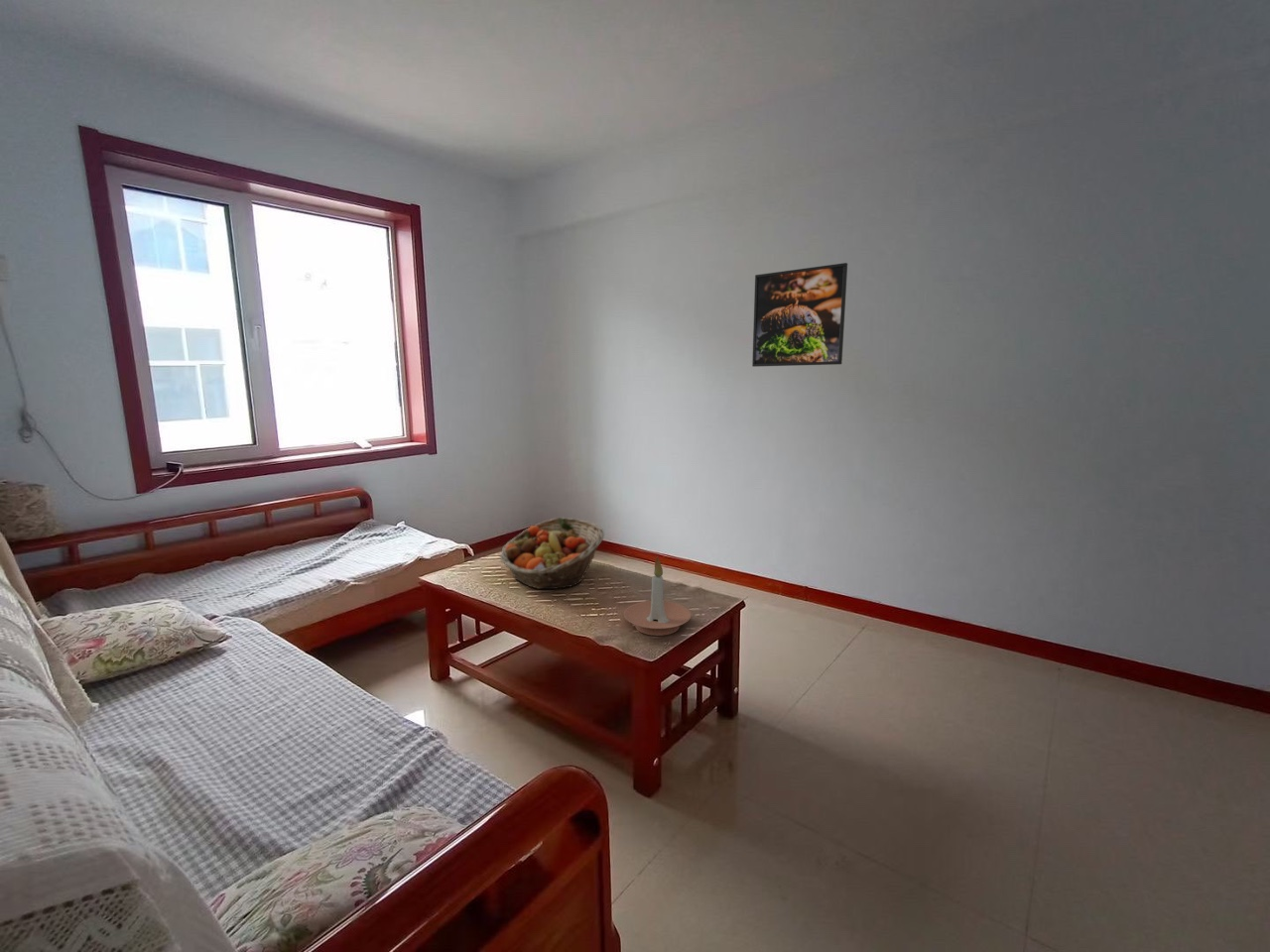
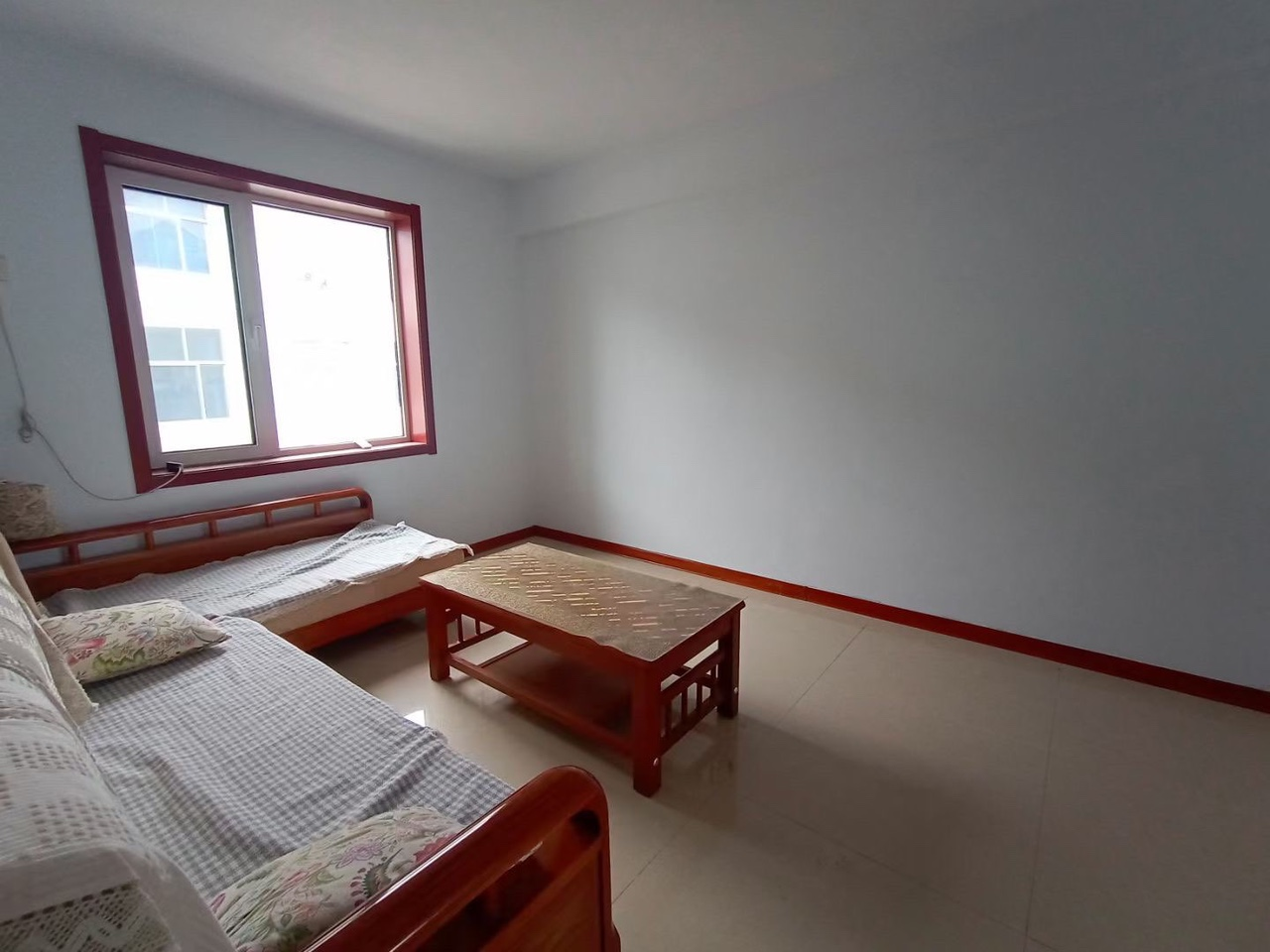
- candle holder [623,555,692,637]
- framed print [751,262,848,368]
- fruit basket [499,517,605,590]
